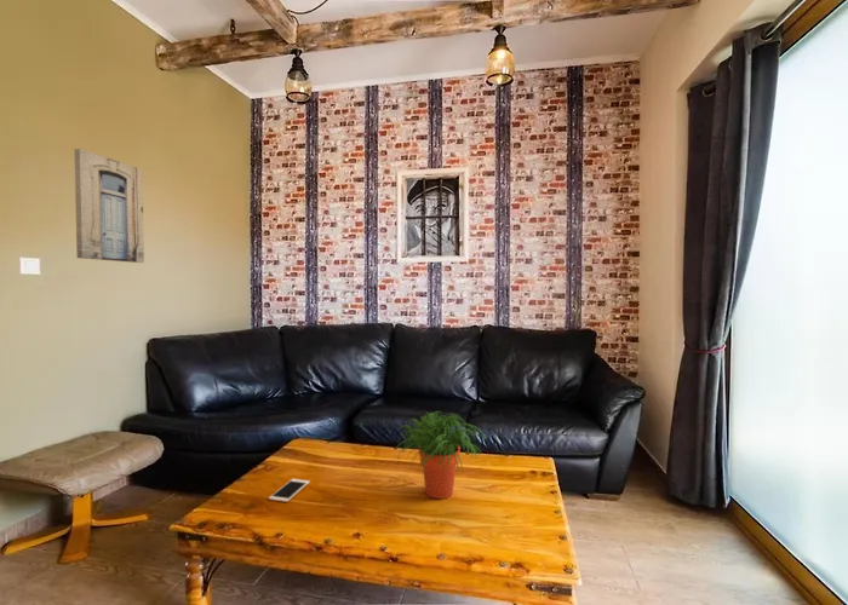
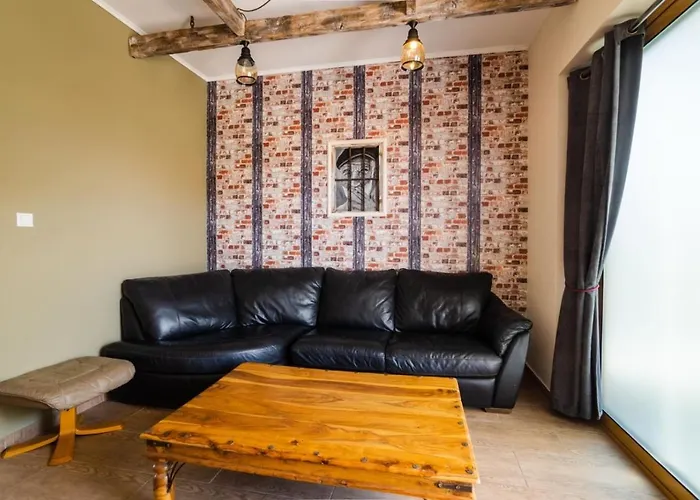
- cell phone [268,478,311,503]
- wall art [73,148,145,264]
- potted plant [396,410,486,500]
